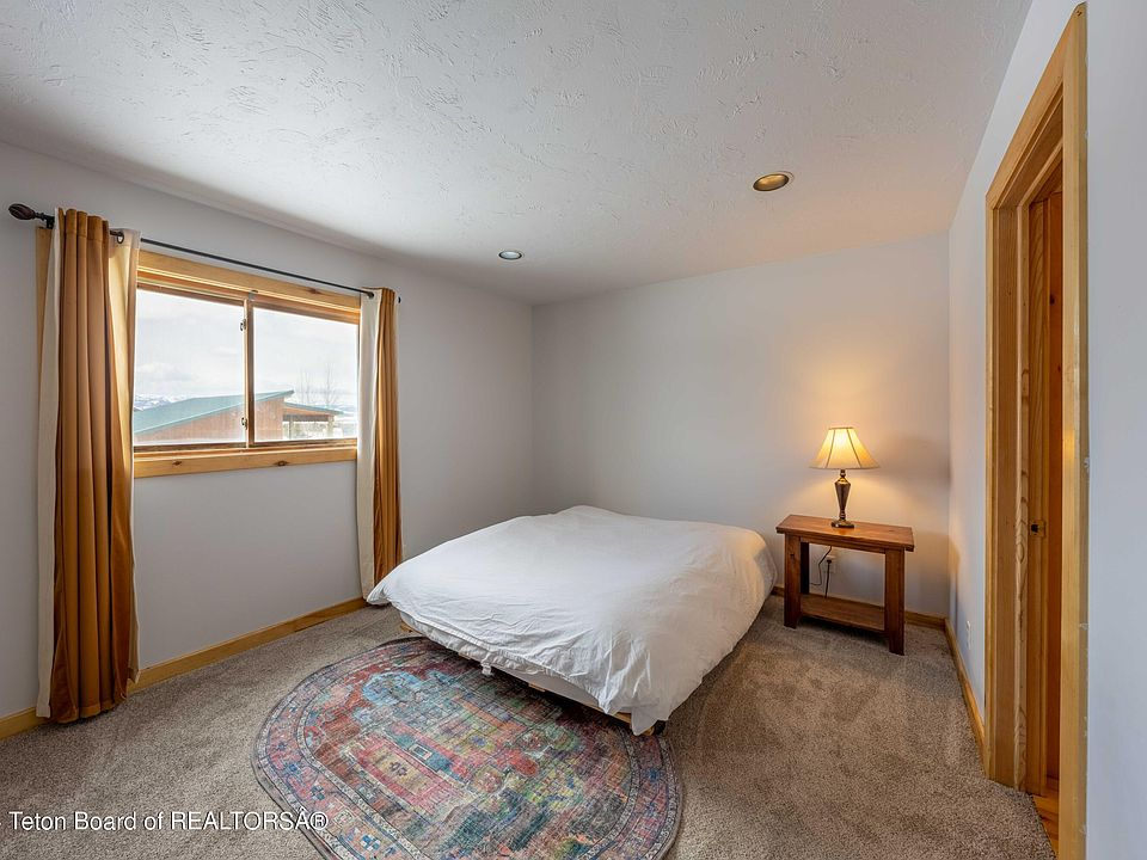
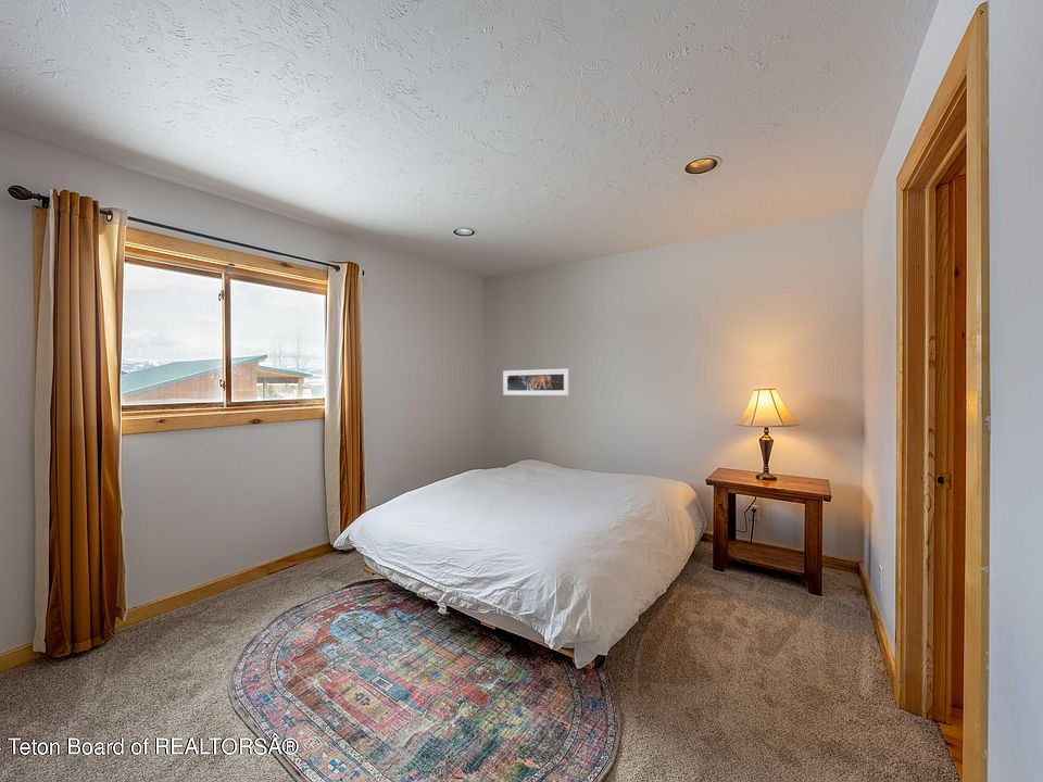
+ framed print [502,368,570,396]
